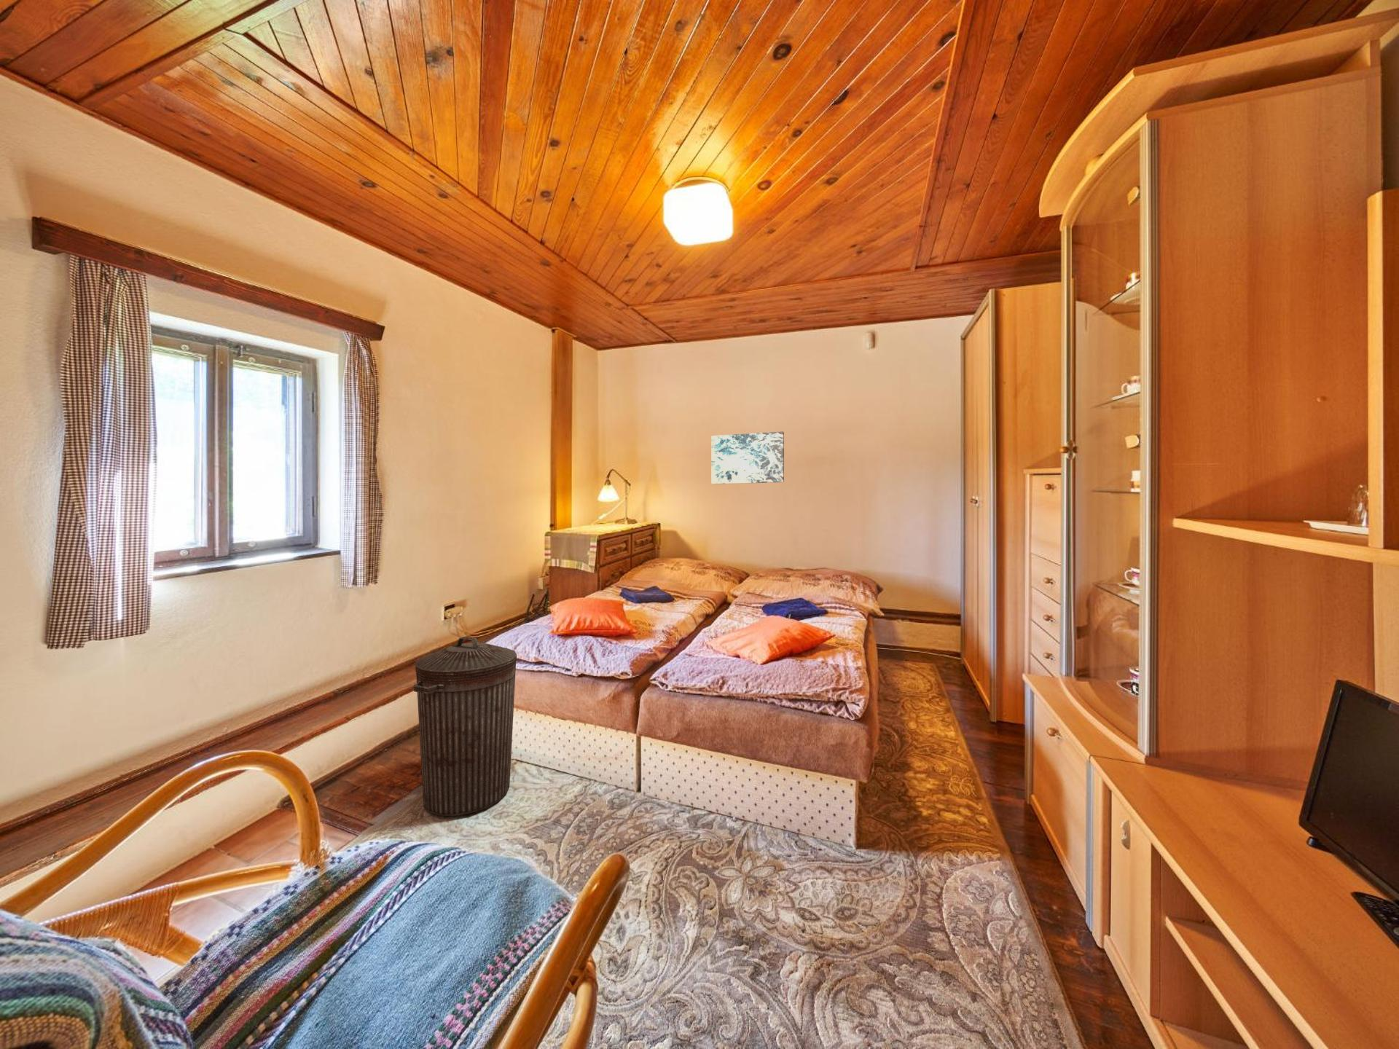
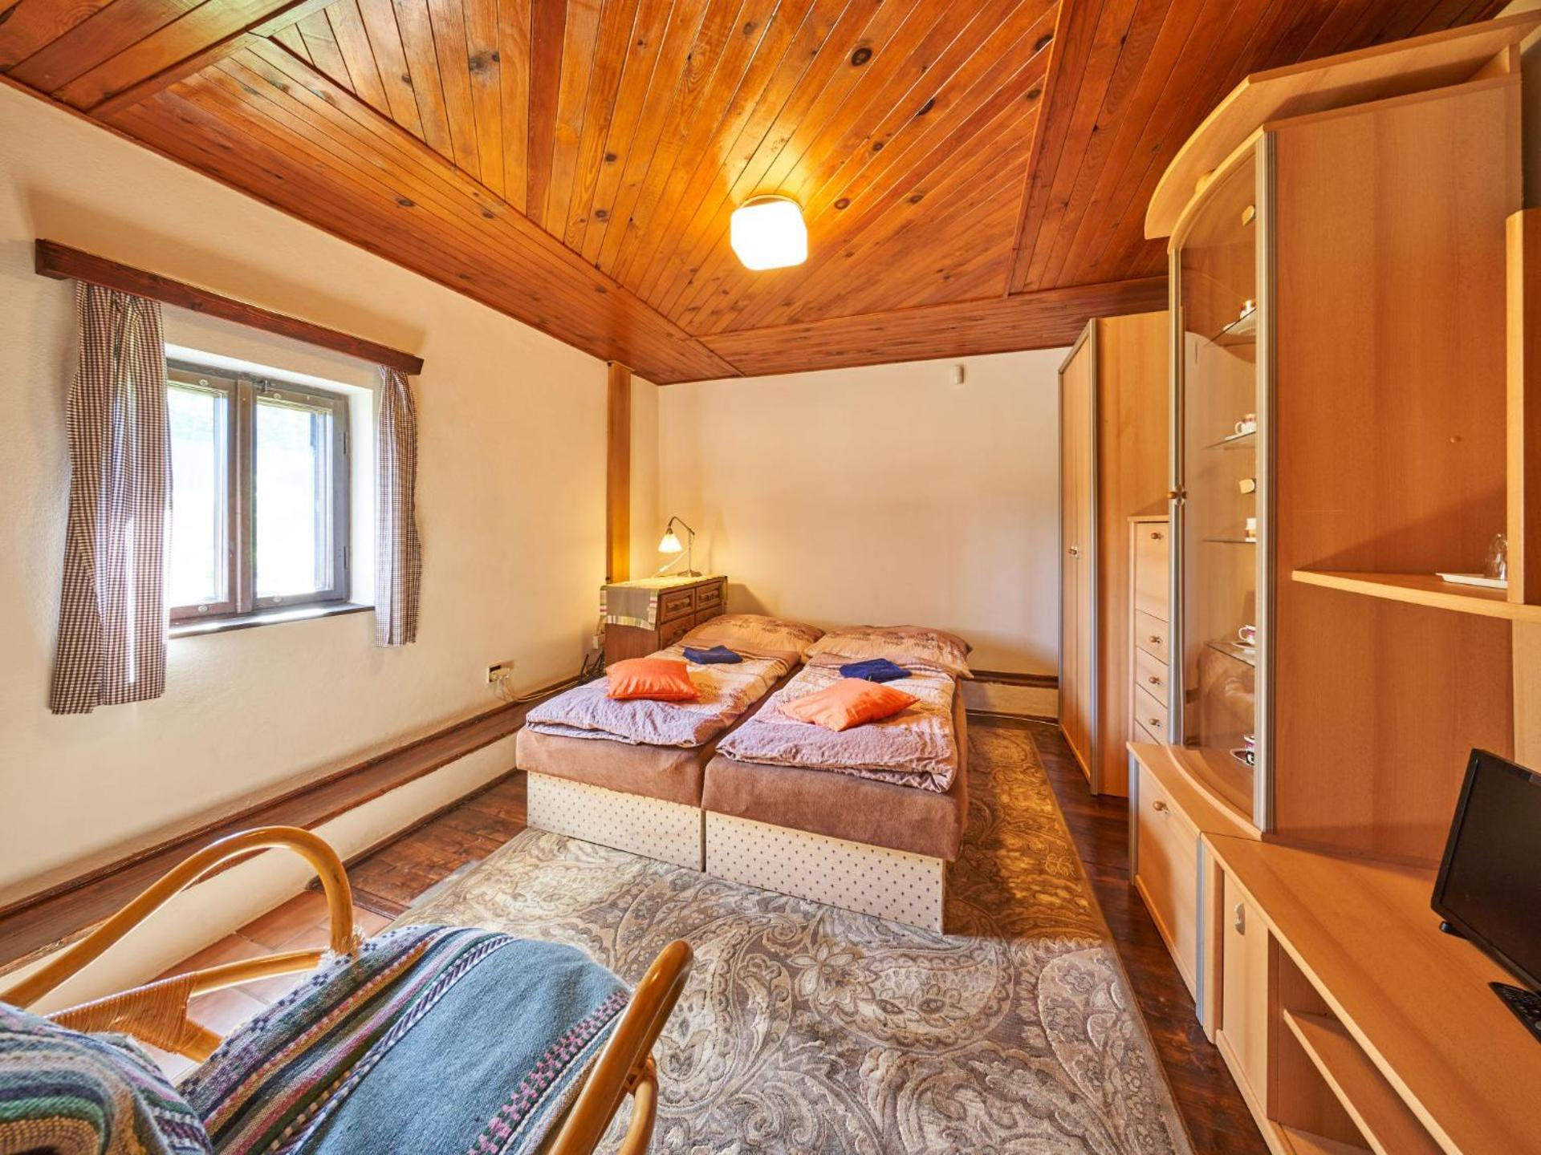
- trash can [413,636,518,817]
- wall art [712,431,784,485]
